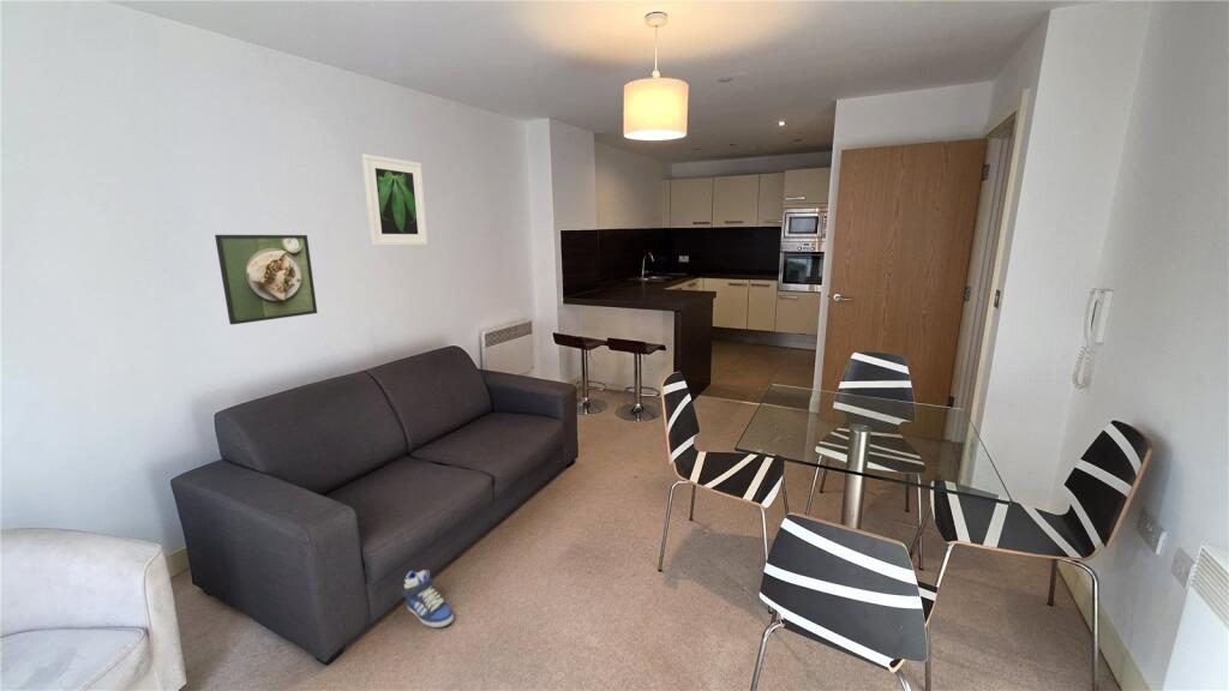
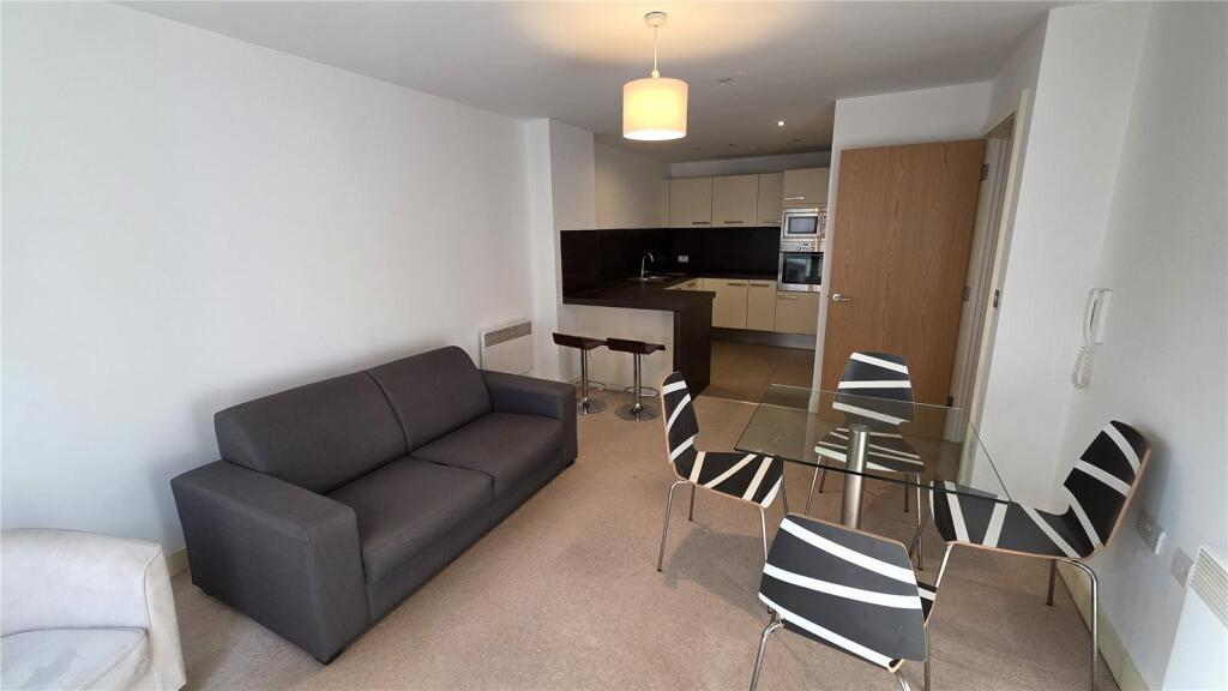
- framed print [214,234,318,325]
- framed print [360,152,428,247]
- sneaker [401,569,455,629]
